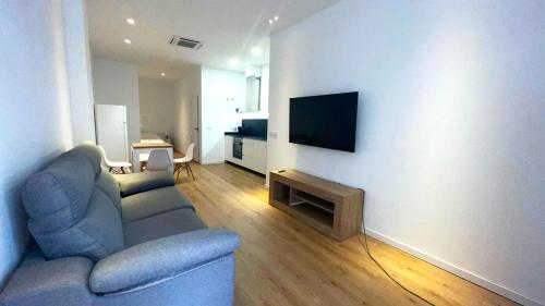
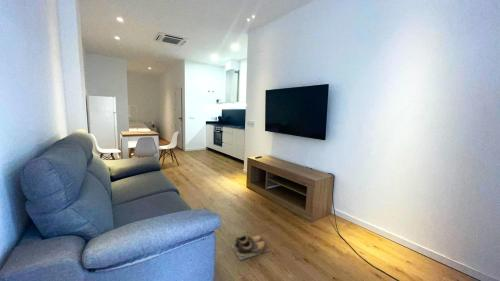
+ shoes [229,234,270,261]
